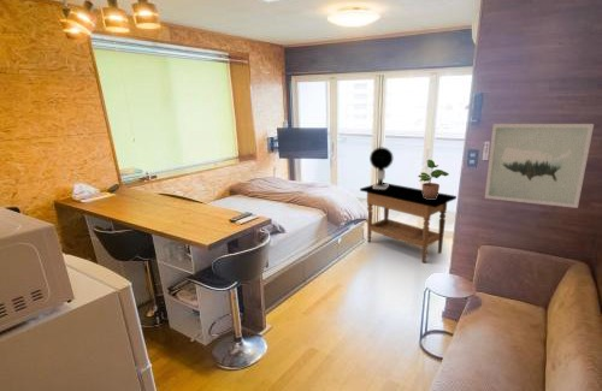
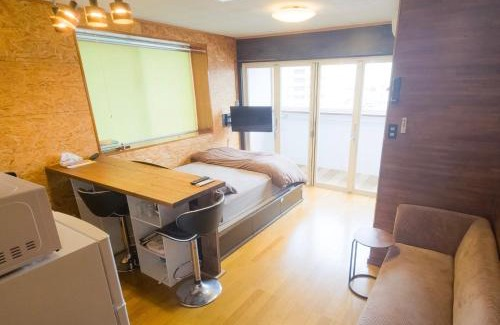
- table lamp [368,147,394,189]
- wall art [484,123,595,209]
- potted plant [417,159,450,199]
- side table [359,182,458,263]
